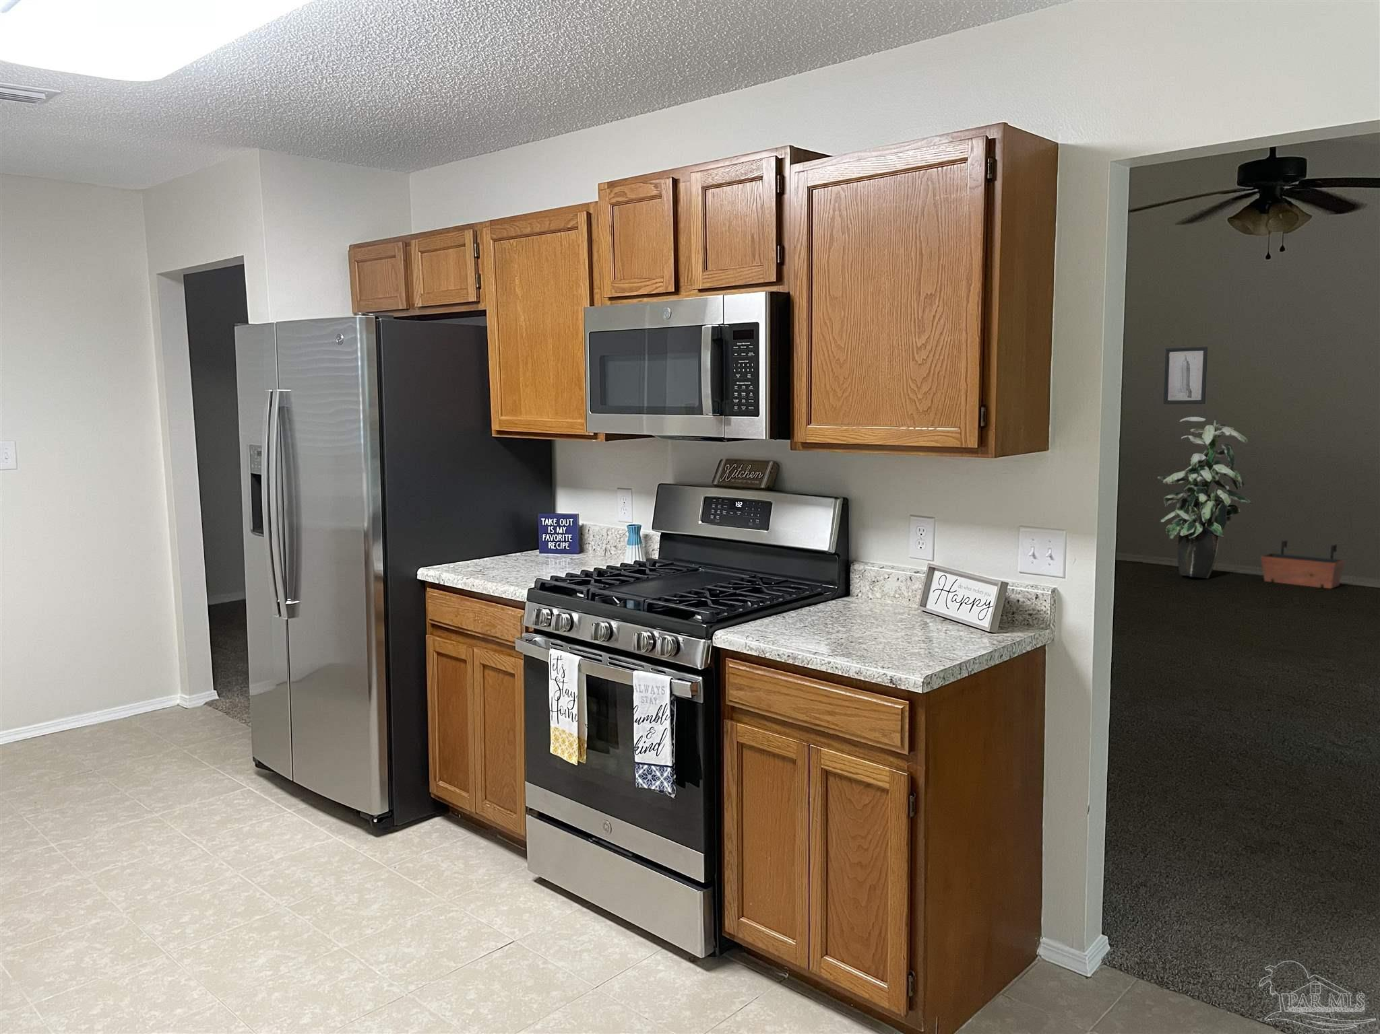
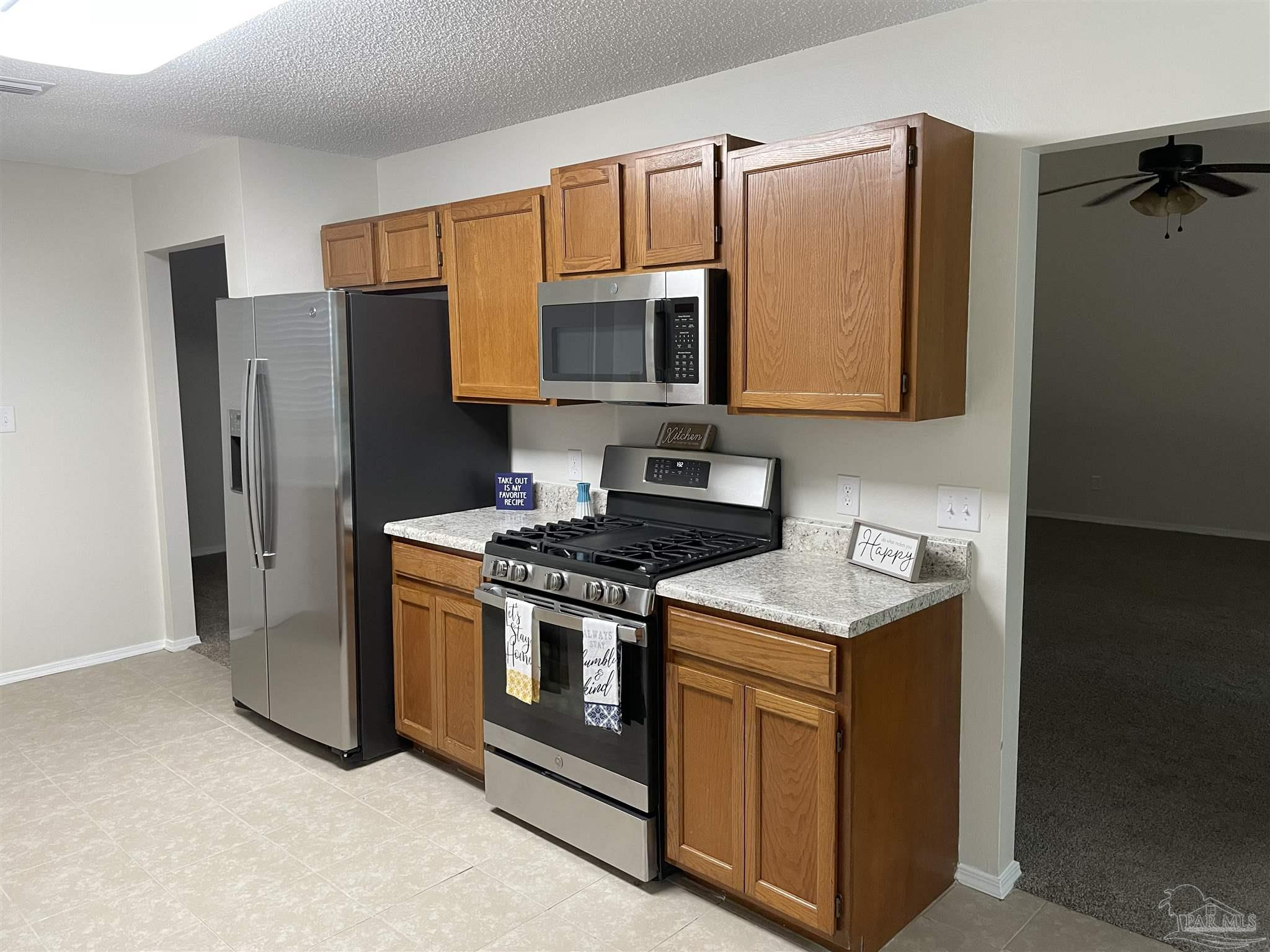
- indoor plant [1157,416,1253,579]
- wall art [1163,346,1208,404]
- planter [1259,539,1345,589]
